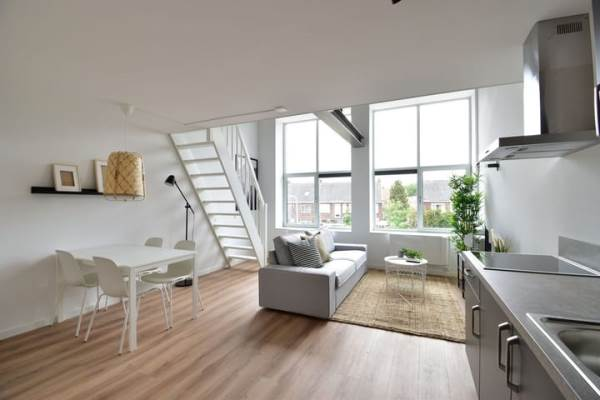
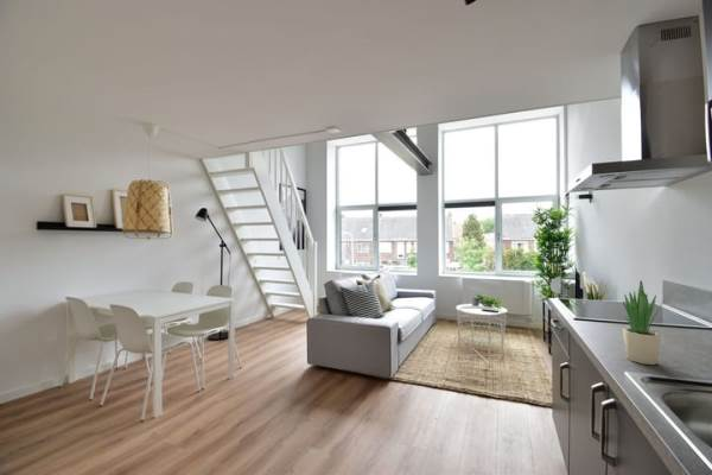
+ potted plant [622,280,663,366]
